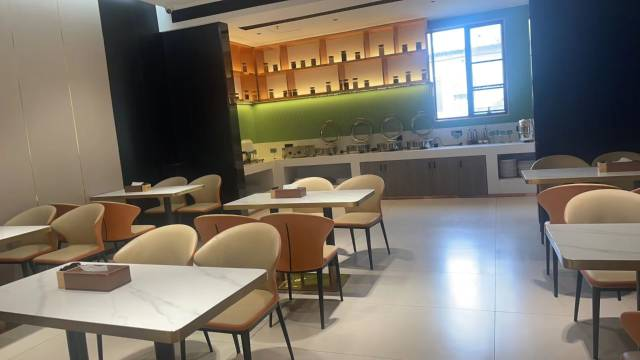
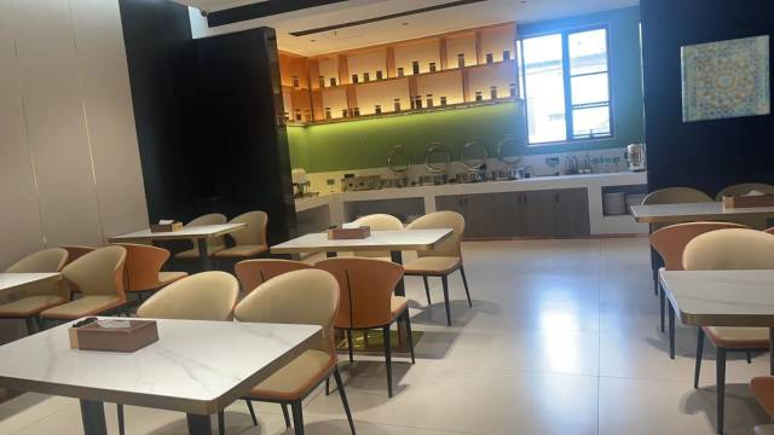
+ wall art [680,34,770,123]
